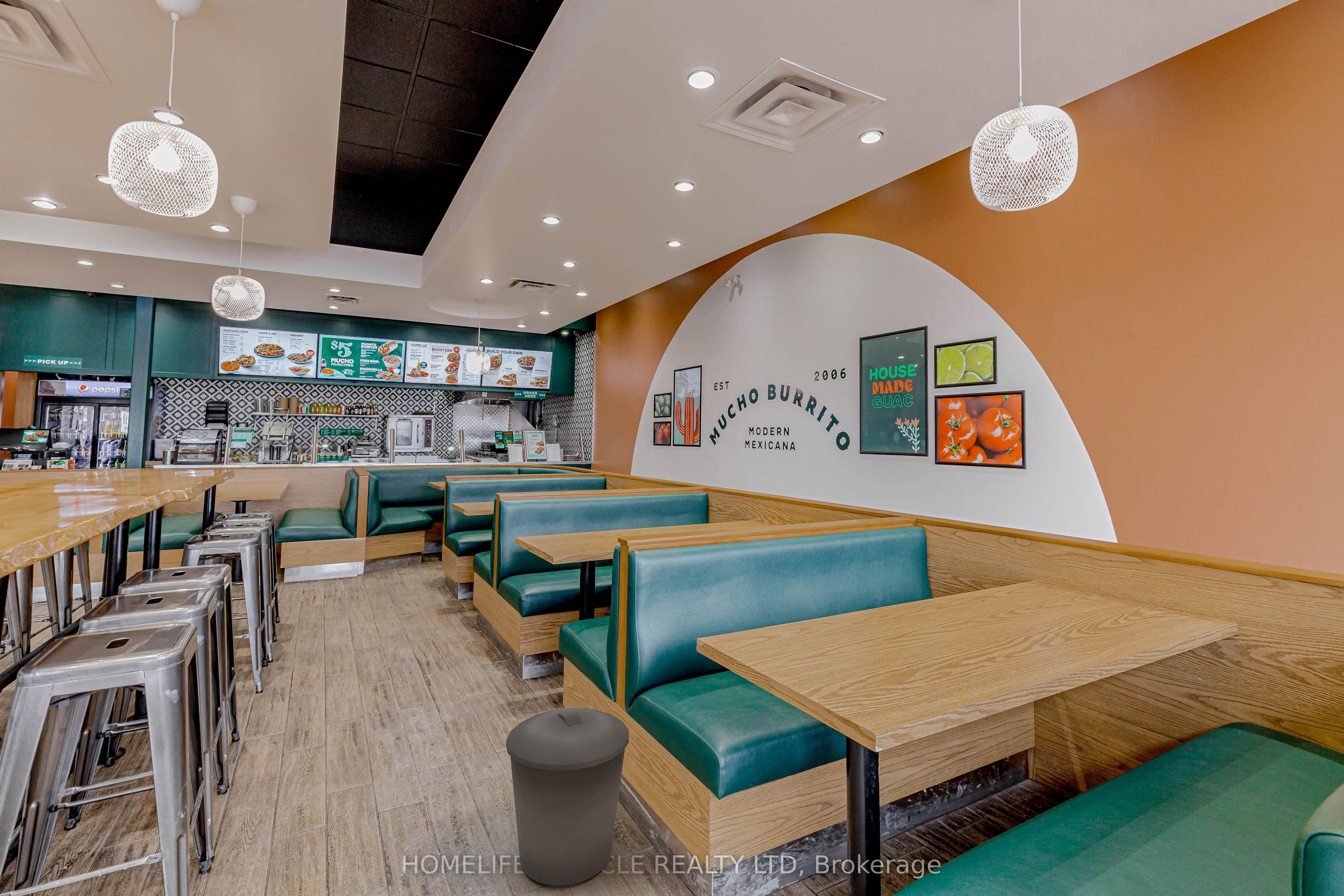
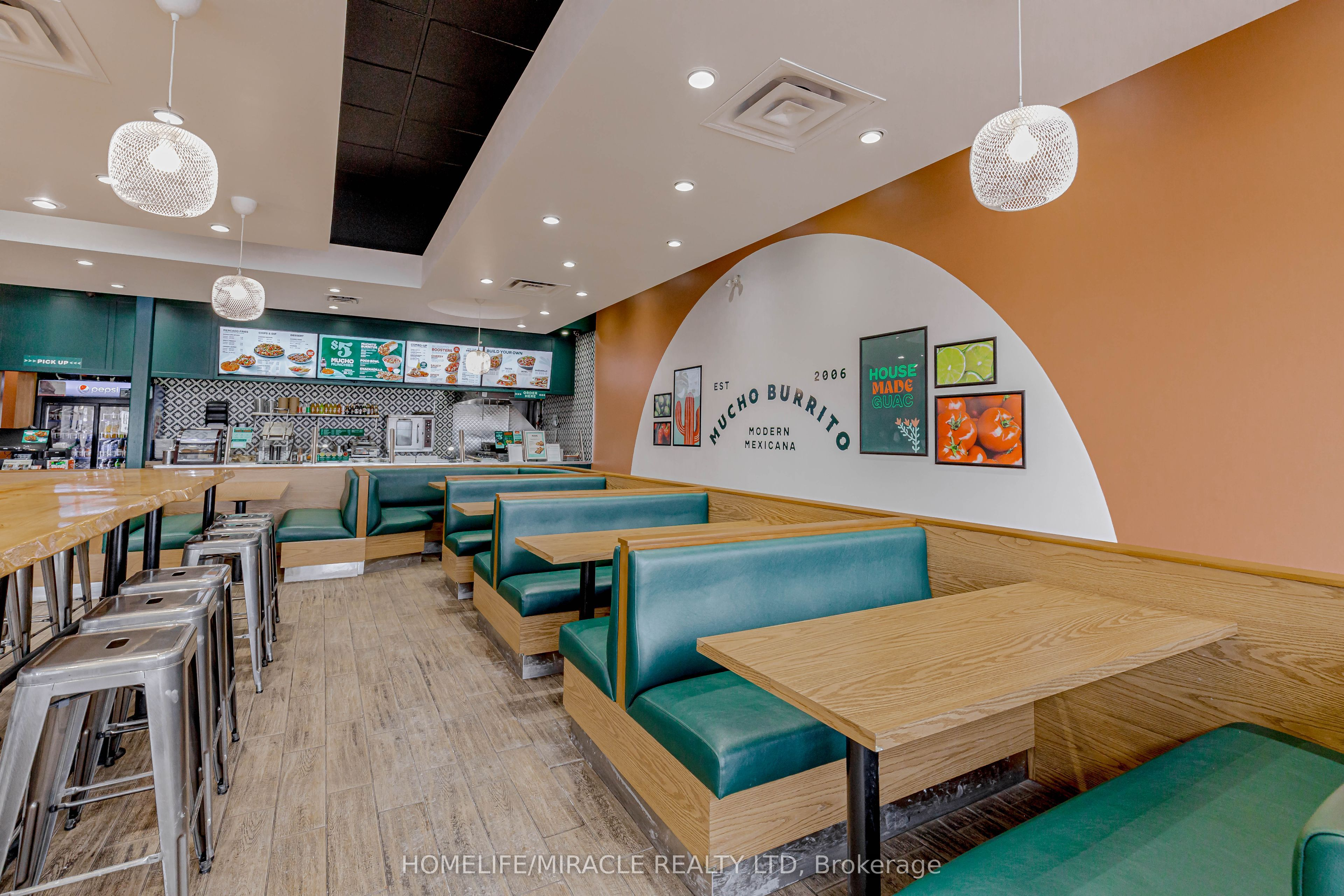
- trash can [505,707,629,886]
